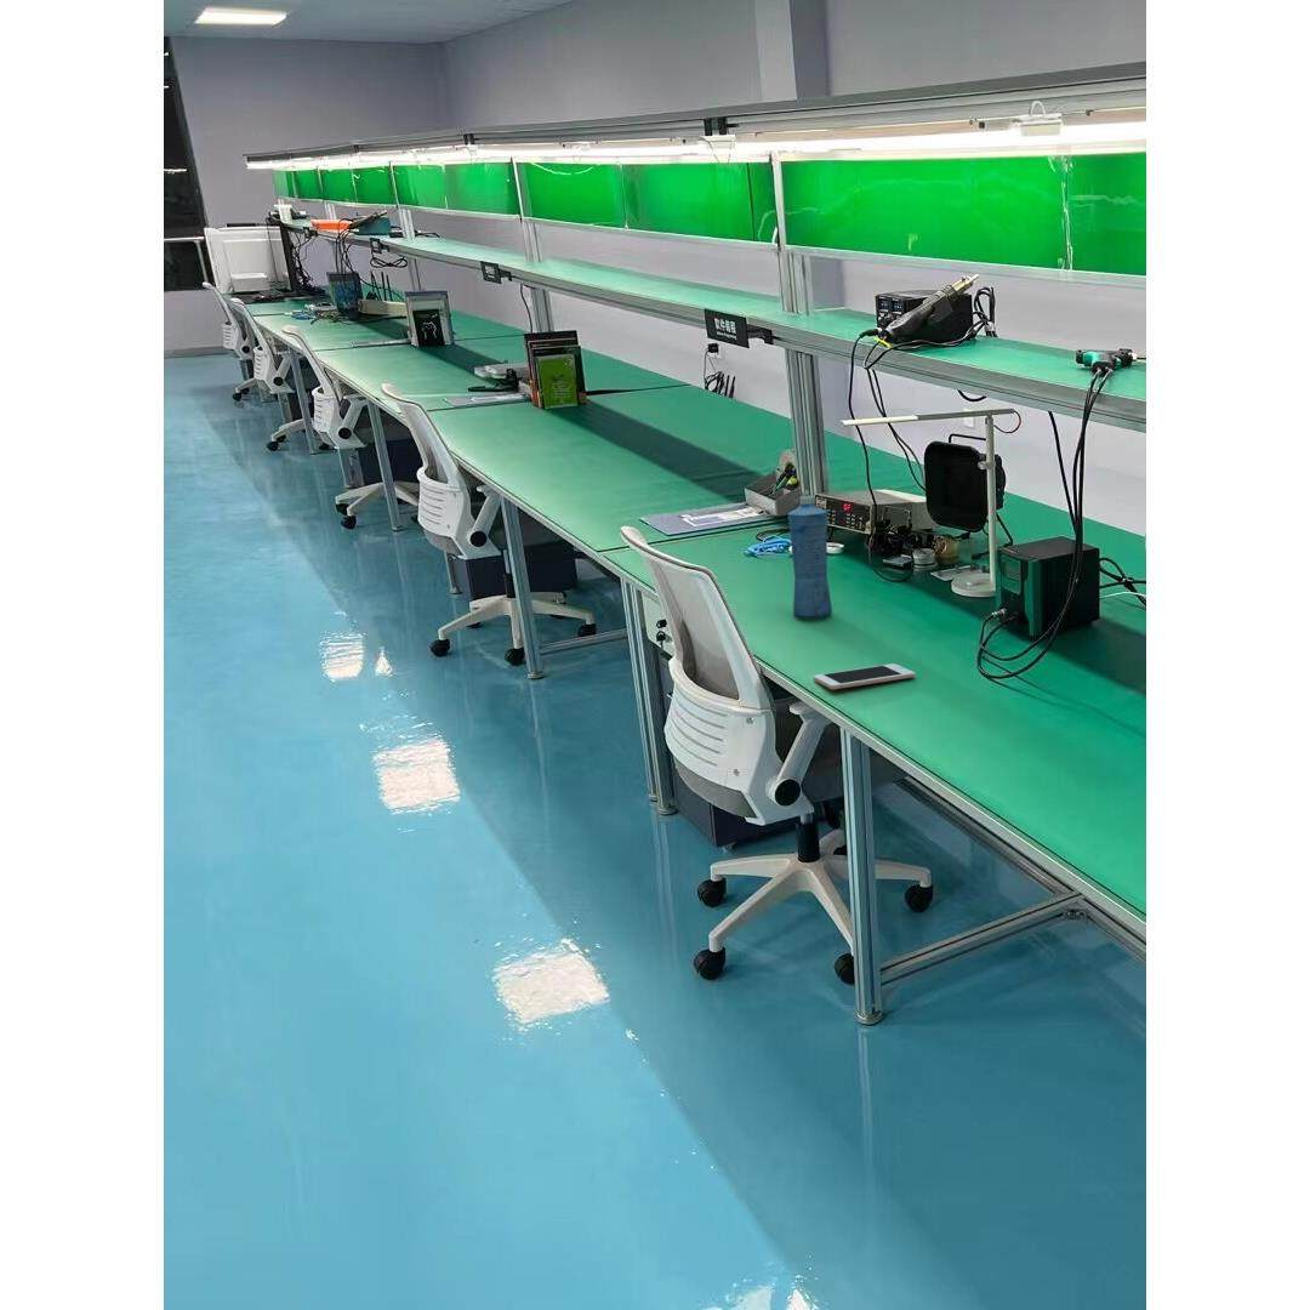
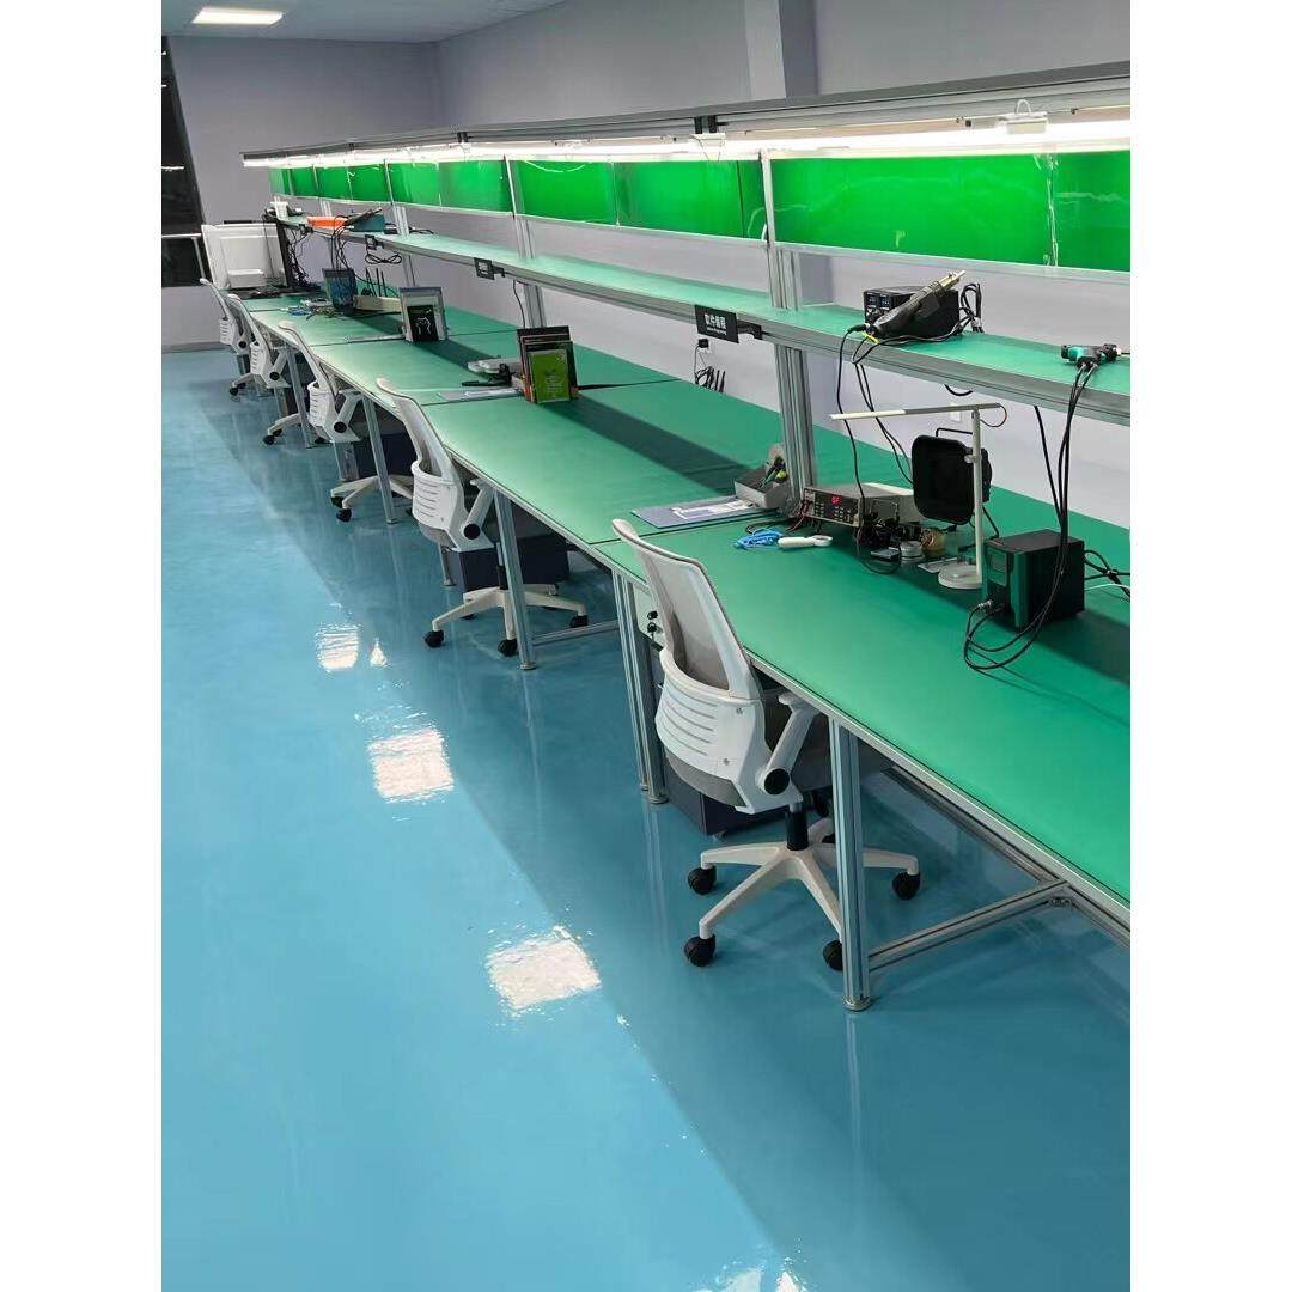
- cell phone [813,662,916,690]
- squeeze bottle [787,489,833,619]
